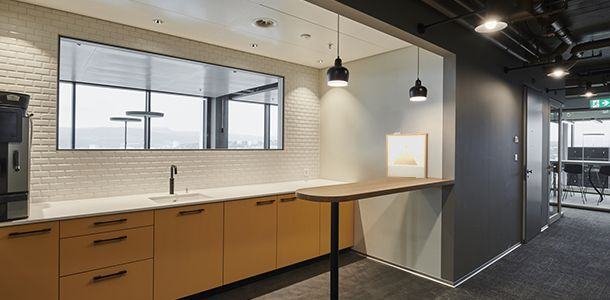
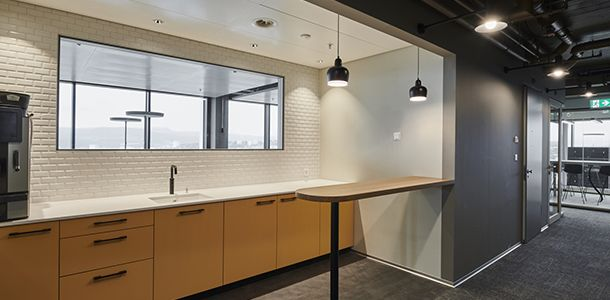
- wall art [385,132,429,180]
